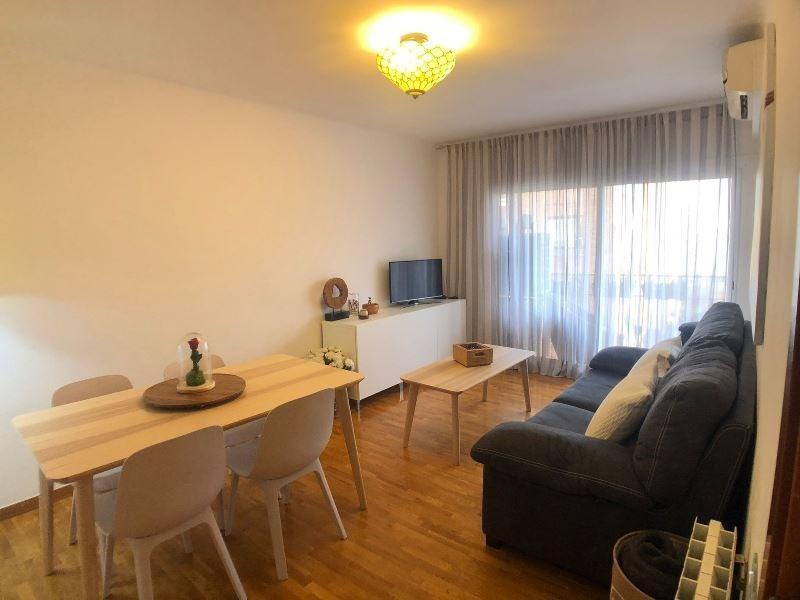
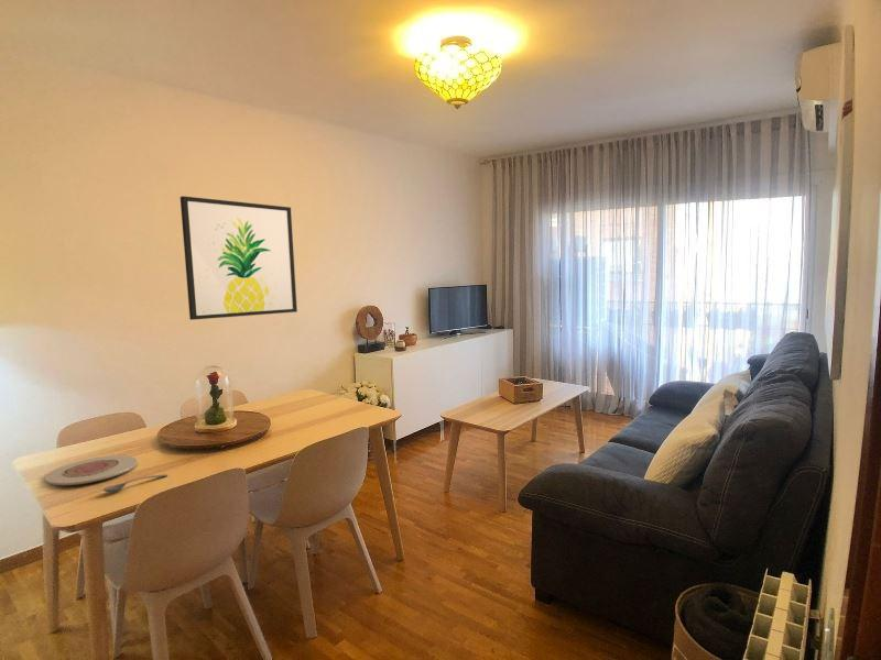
+ plate [43,454,139,486]
+ wall art [180,195,298,321]
+ soupspoon [102,473,168,493]
